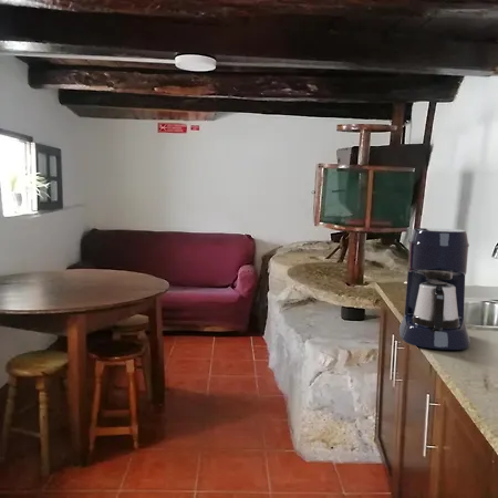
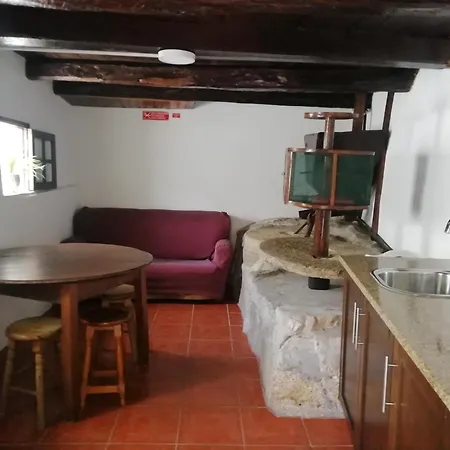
- coffee maker [398,227,471,351]
